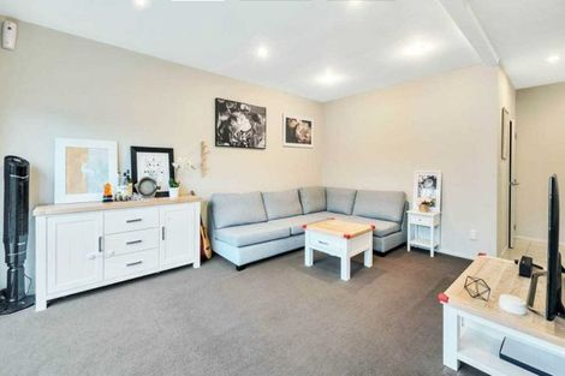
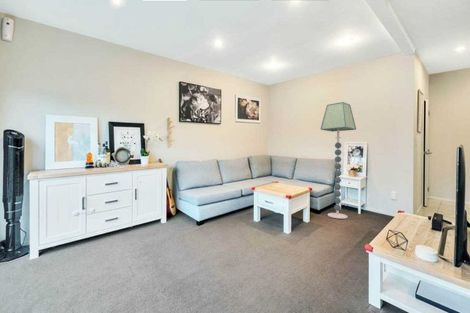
+ floor lamp [320,101,357,220]
